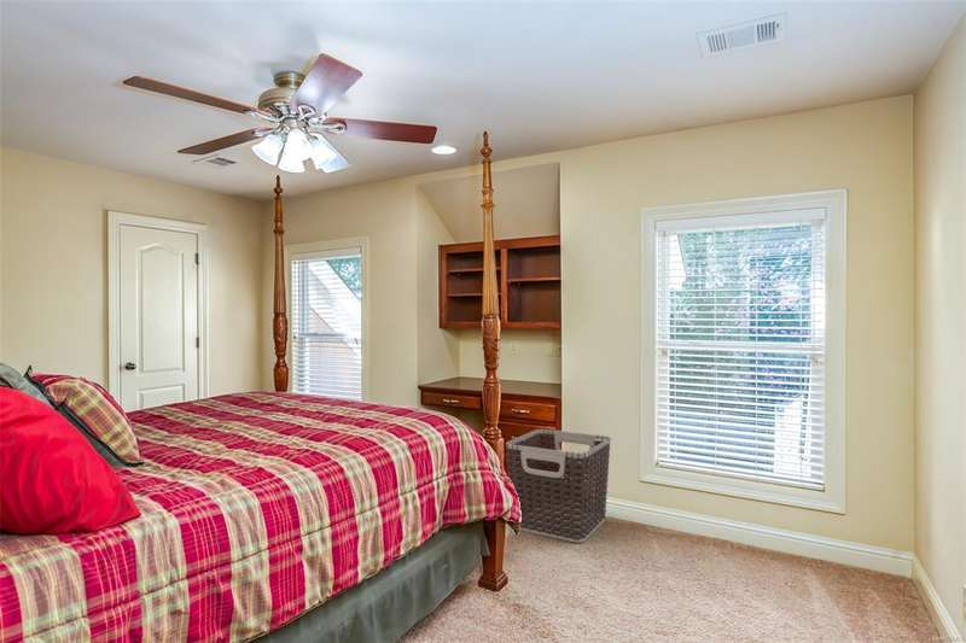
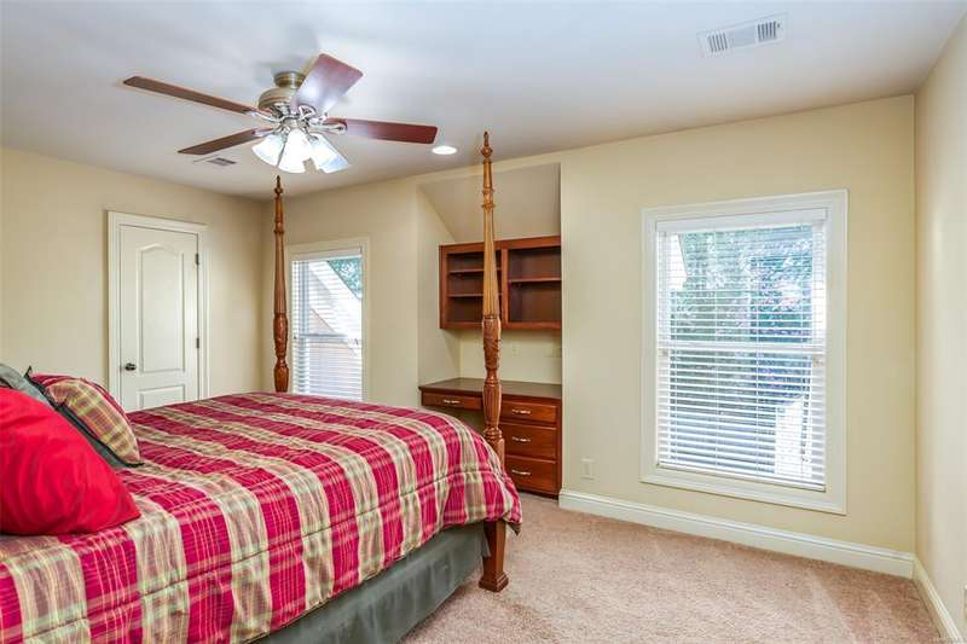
- clothes hamper [505,428,612,544]
